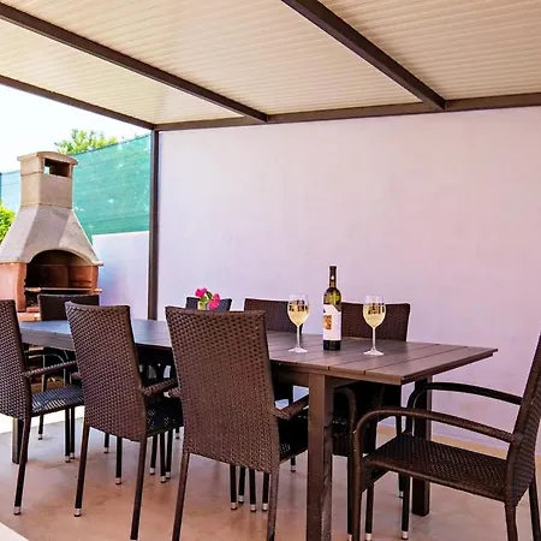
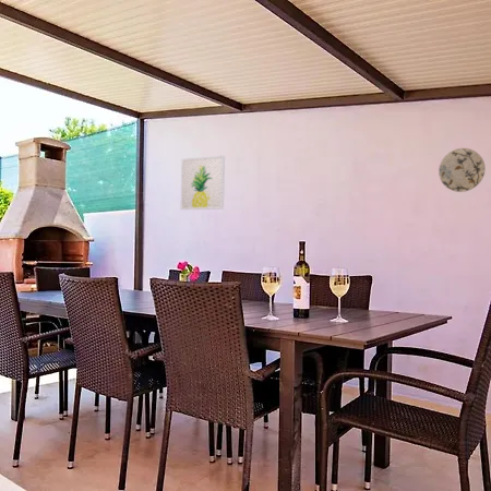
+ wall art [180,155,226,211]
+ decorative plate [438,147,487,193]
